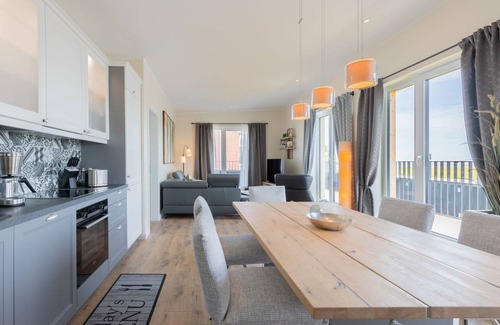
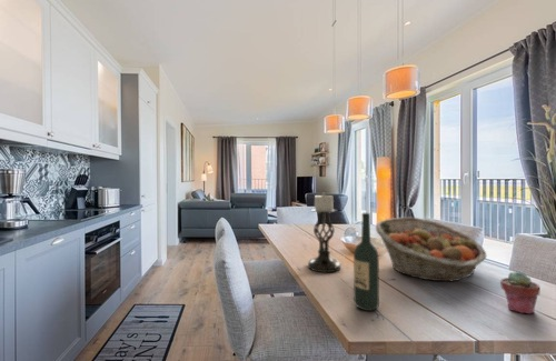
+ fruit basket [375,217,487,282]
+ wine bottle [353,212,380,312]
+ candle holder [307,192,341,273]
+ potted succulent [499,271,540,315]
